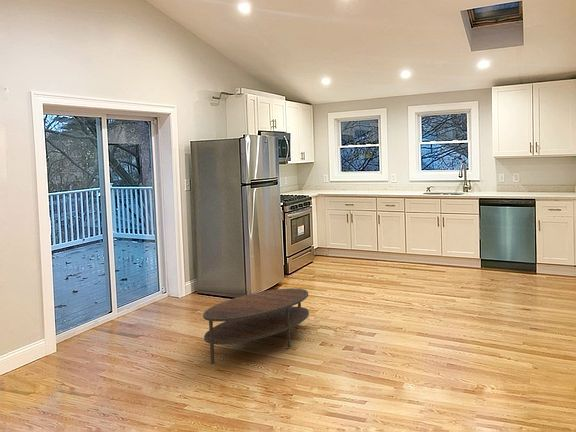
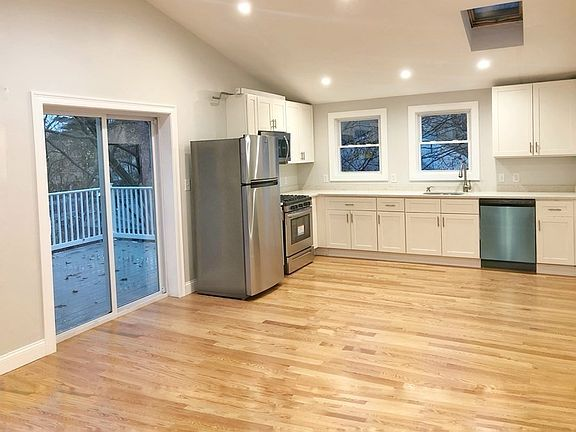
- coffee table [202,287,310,365]
